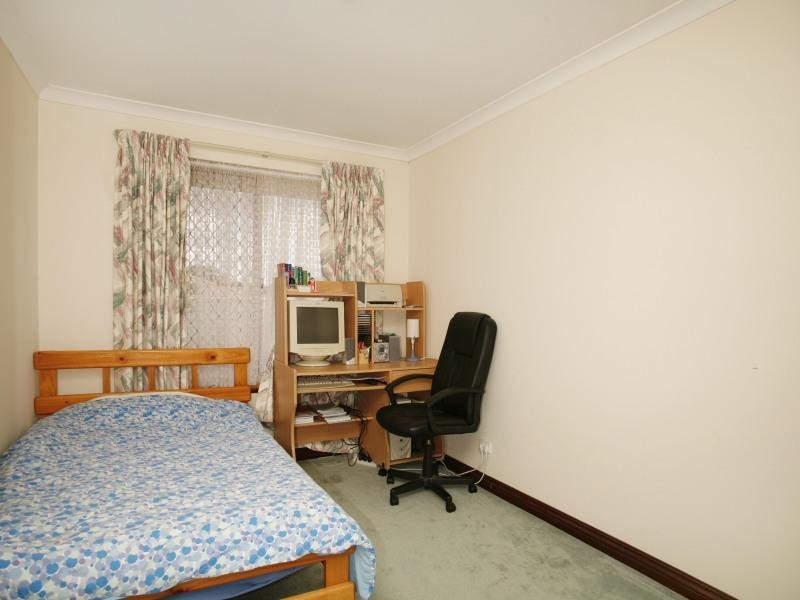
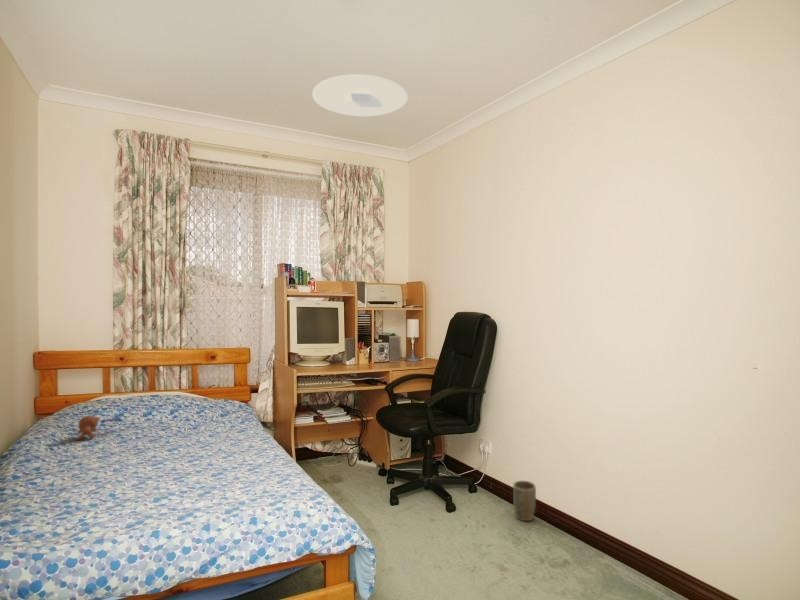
+ plant pot [512,480,537,522]
+ teddy bear [62,415,122,440]
+ ceiling light [311,73,409,117]
